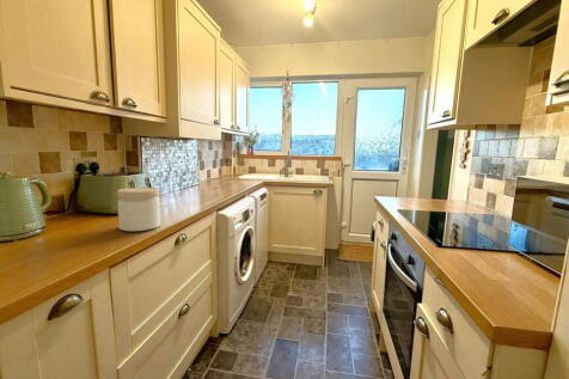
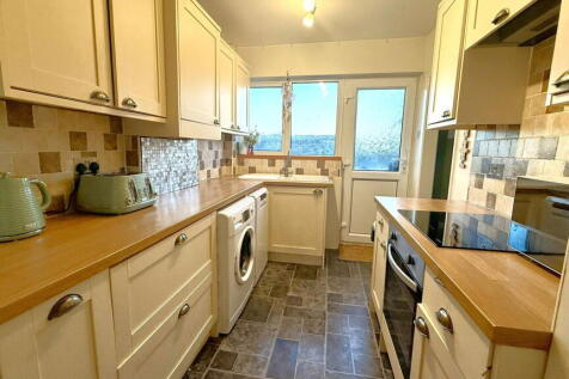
- jar [116,187,161,232]
